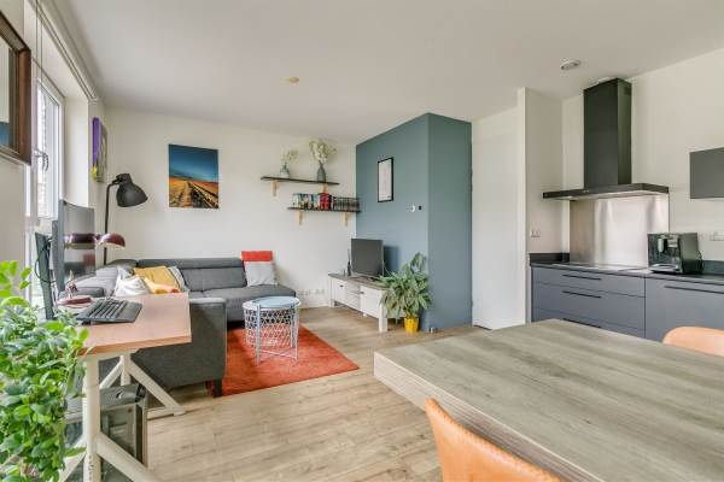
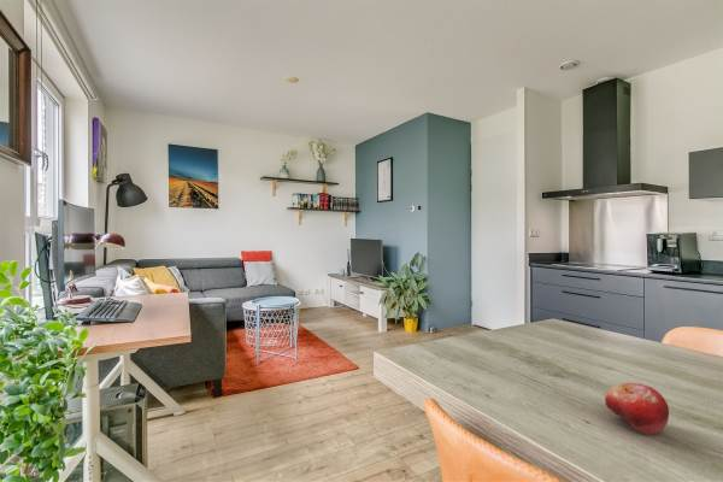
+ fruit [604,382,670,436]
